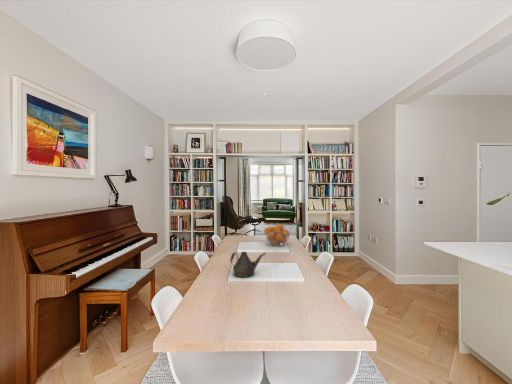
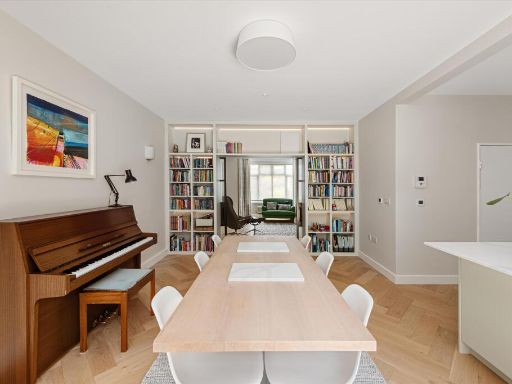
- fruit basket [263,223,292,247]
- teapot [229,251,267,278]
